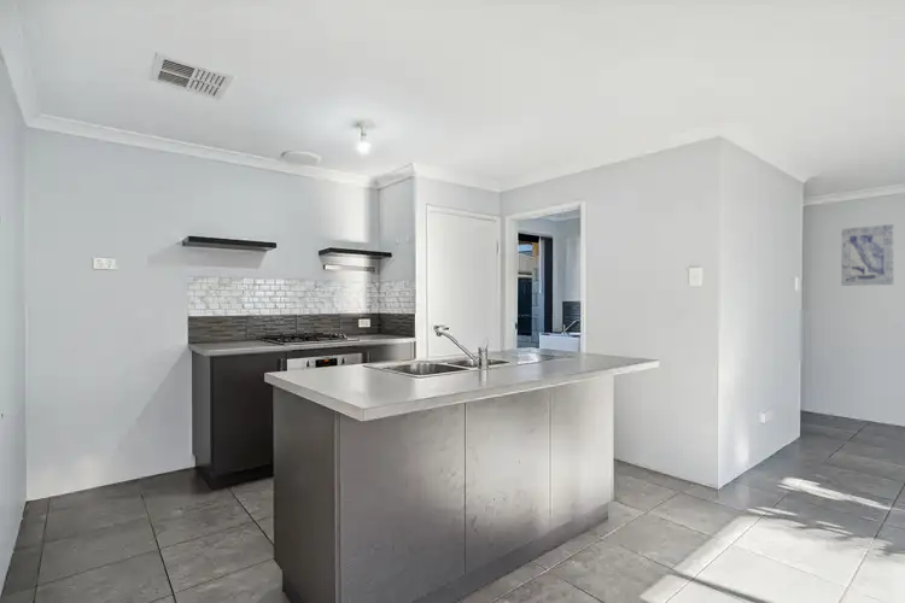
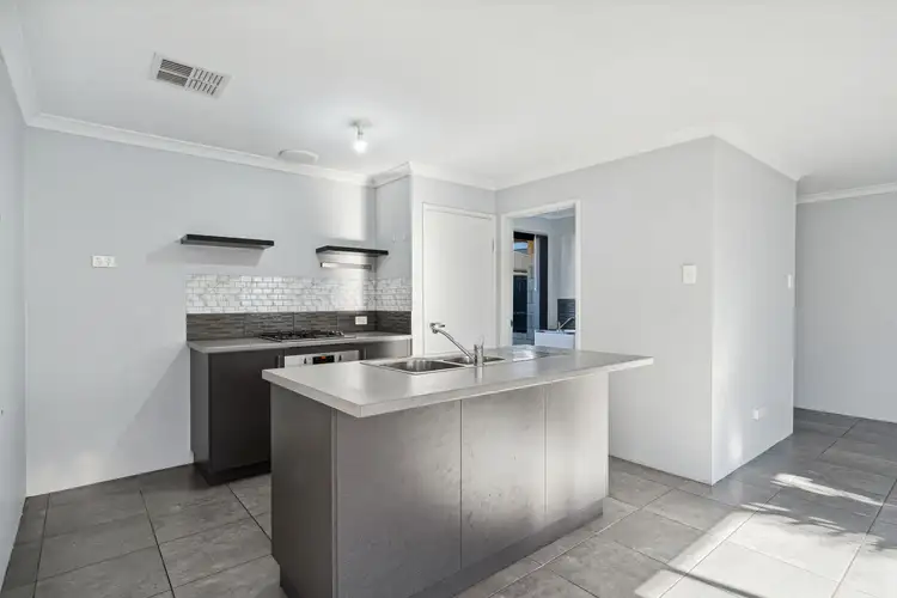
- wall art [840,223,895,287]
